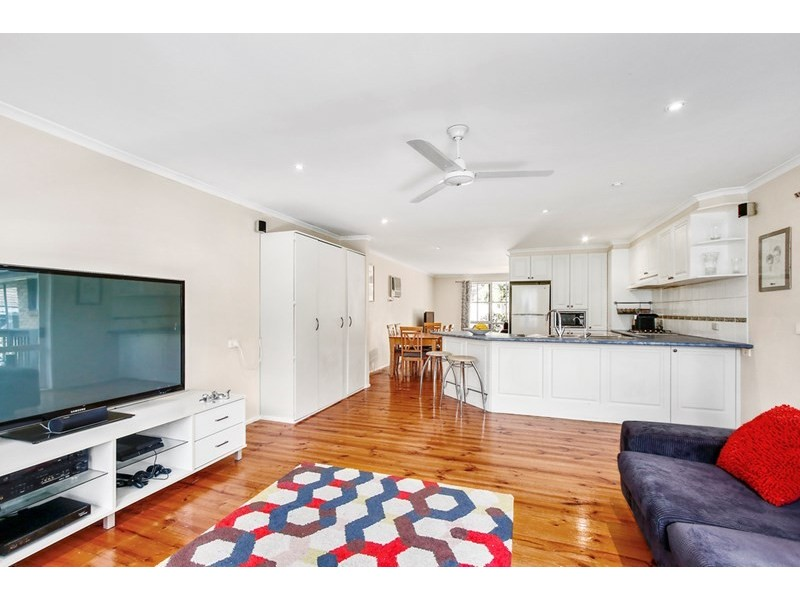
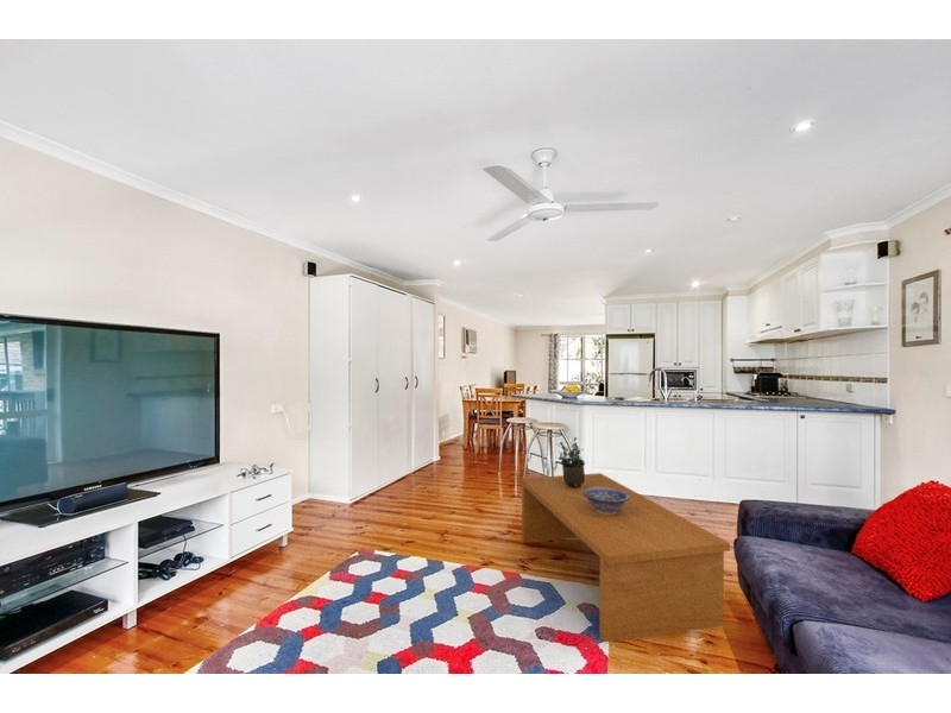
+ decorative bowl [584,487,630,515]
+ potted plant [556,436,586,488]
+ coffee table [519,472,731,643]
